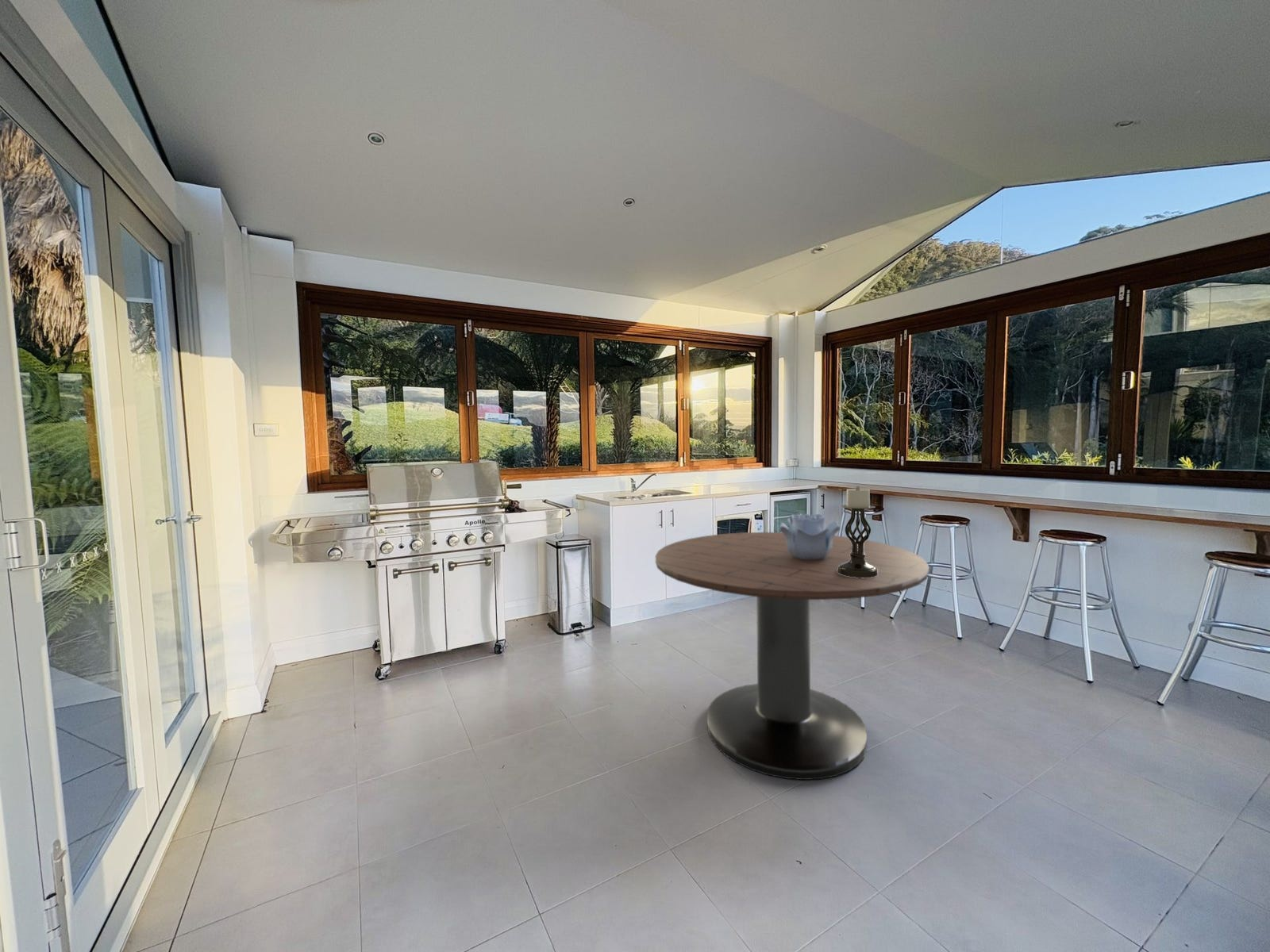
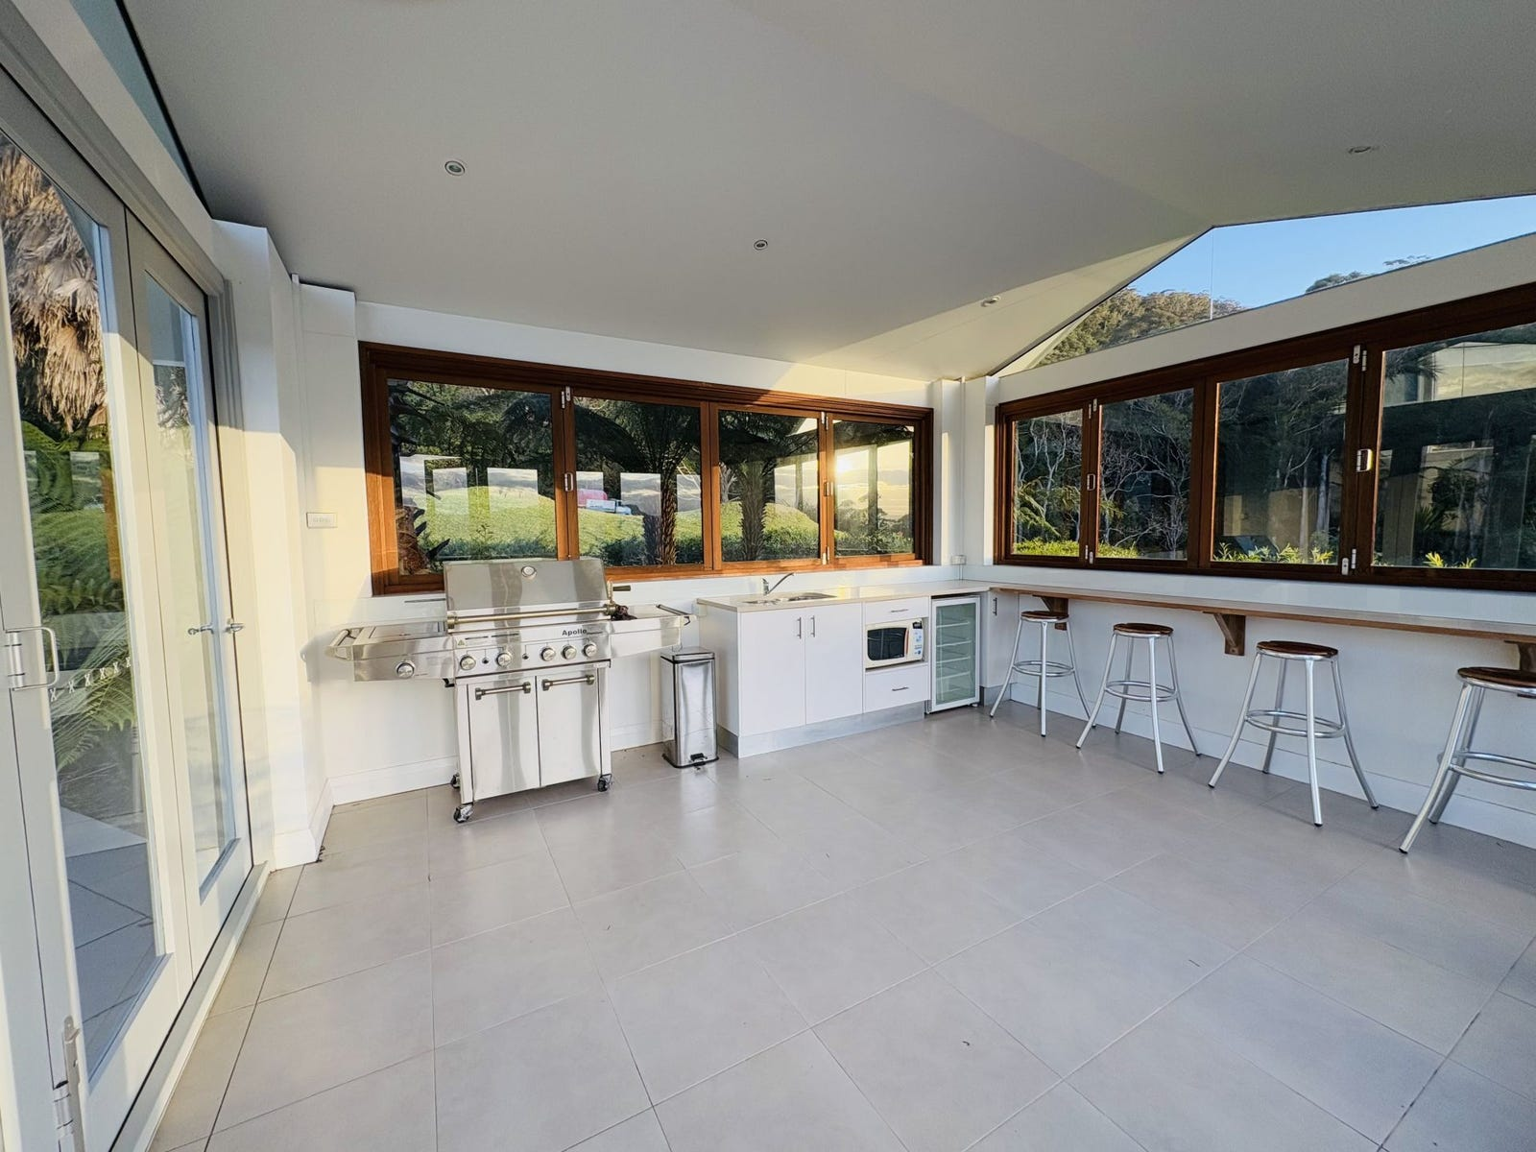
- candle holder [837,486,878,578]
- decorative bowl [779,513,841,560]
- dining table [655,532,929,781]
